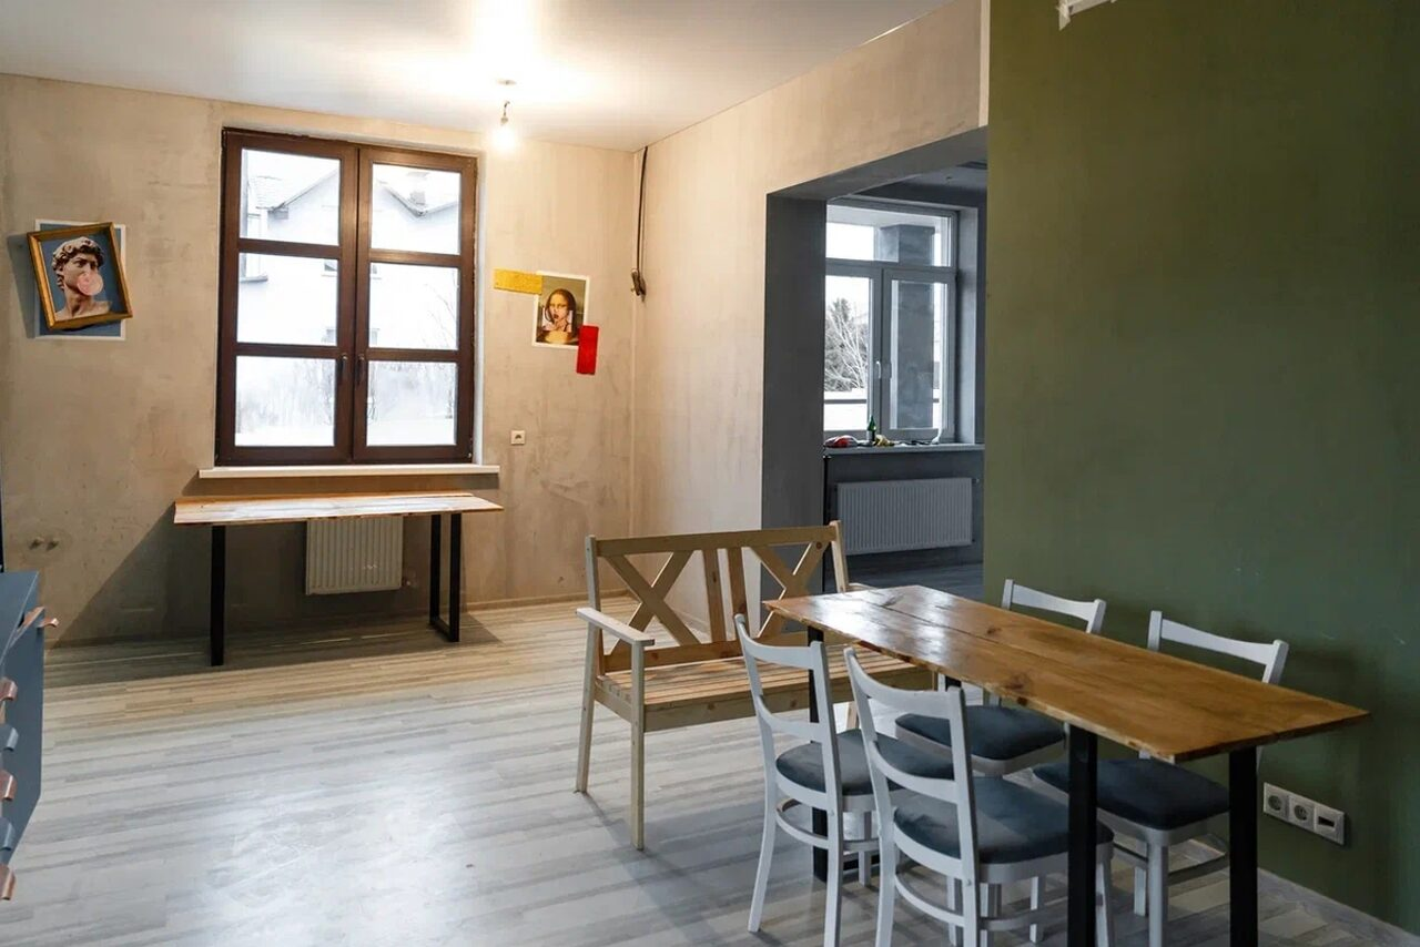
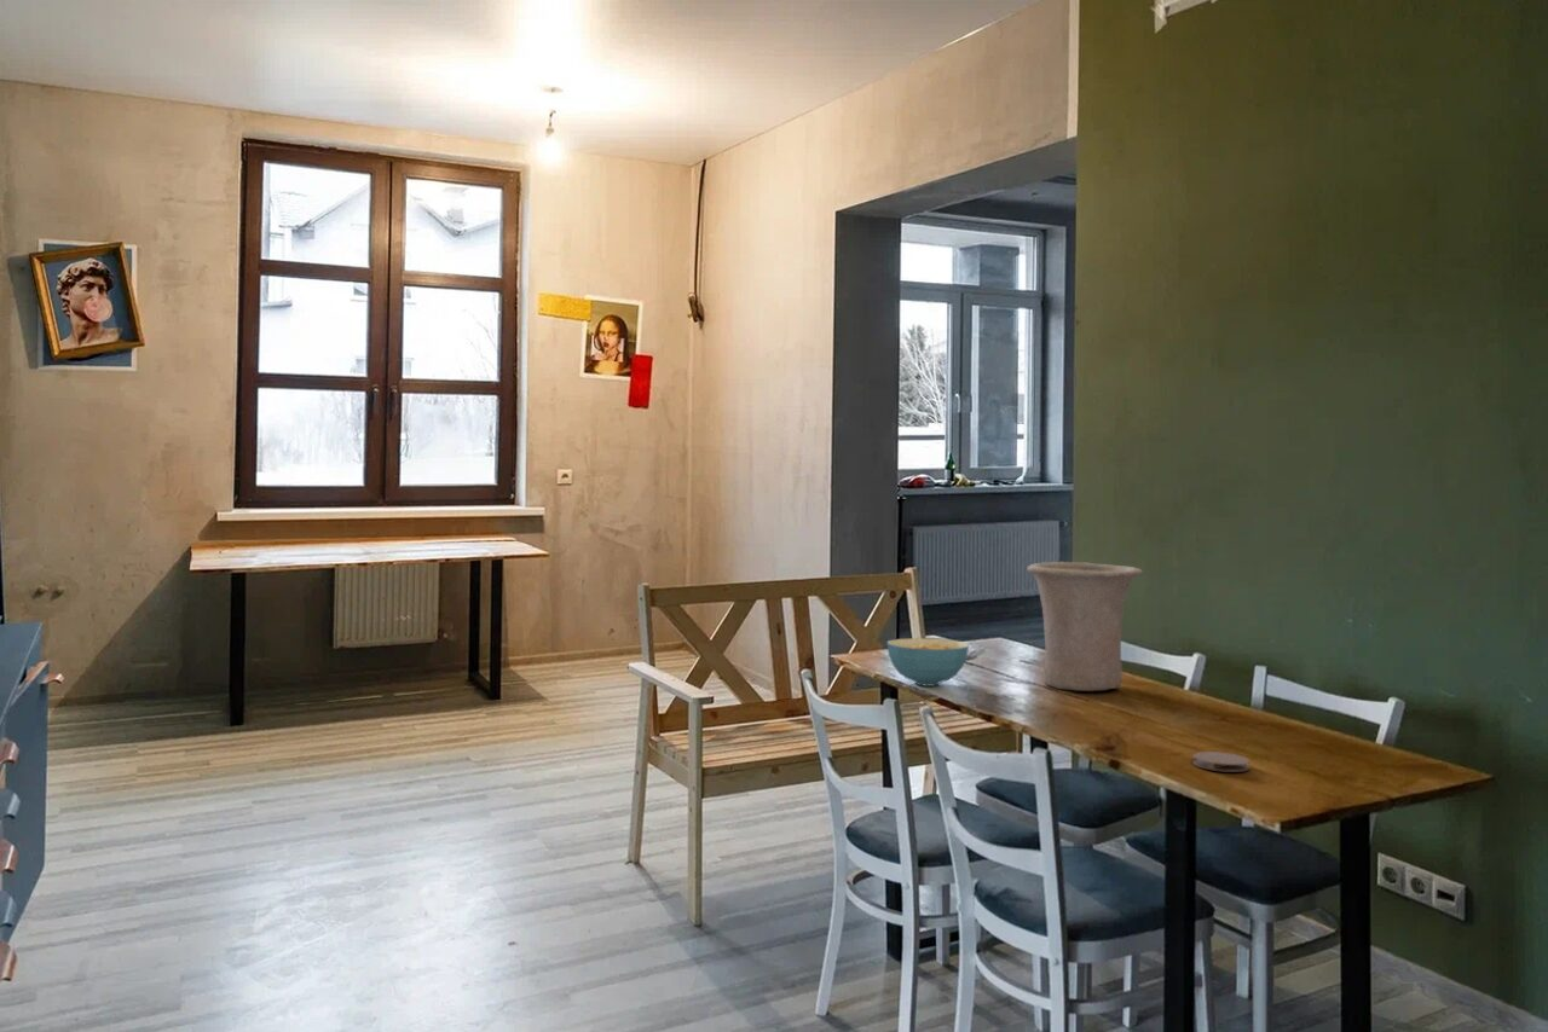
+ cereal bowl [886,637,970,688]
+ vase [1026,561,1144,692]
+ coaster [1191,750,1250,773]
